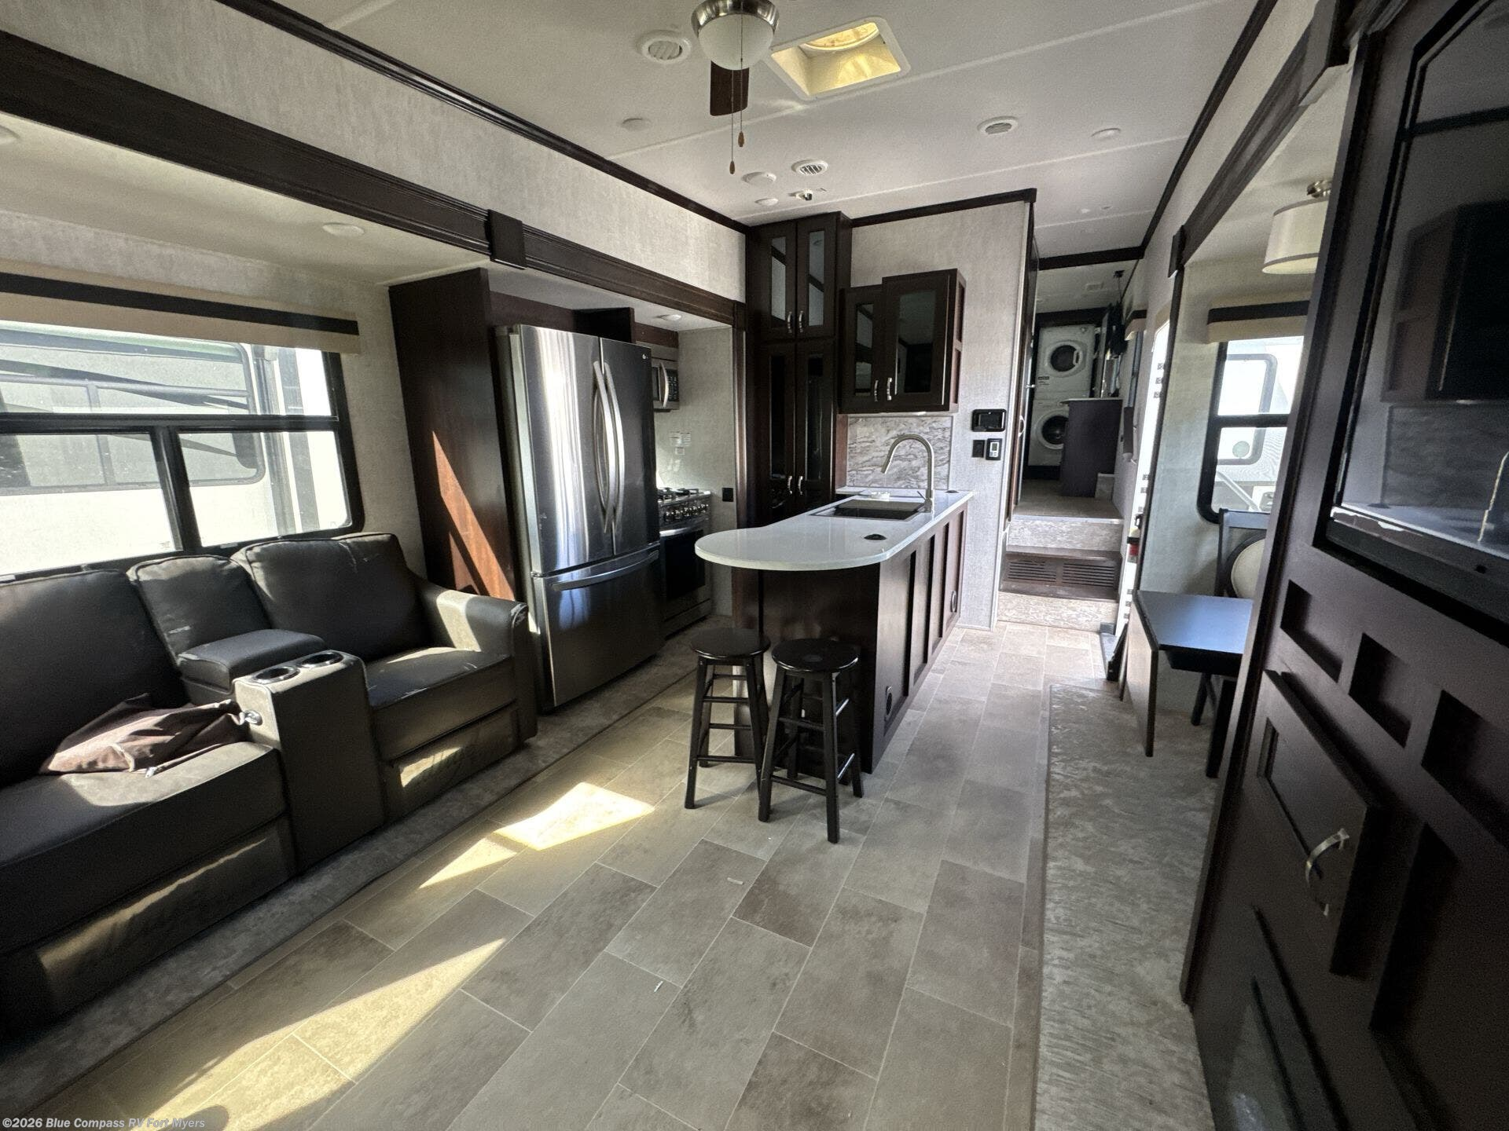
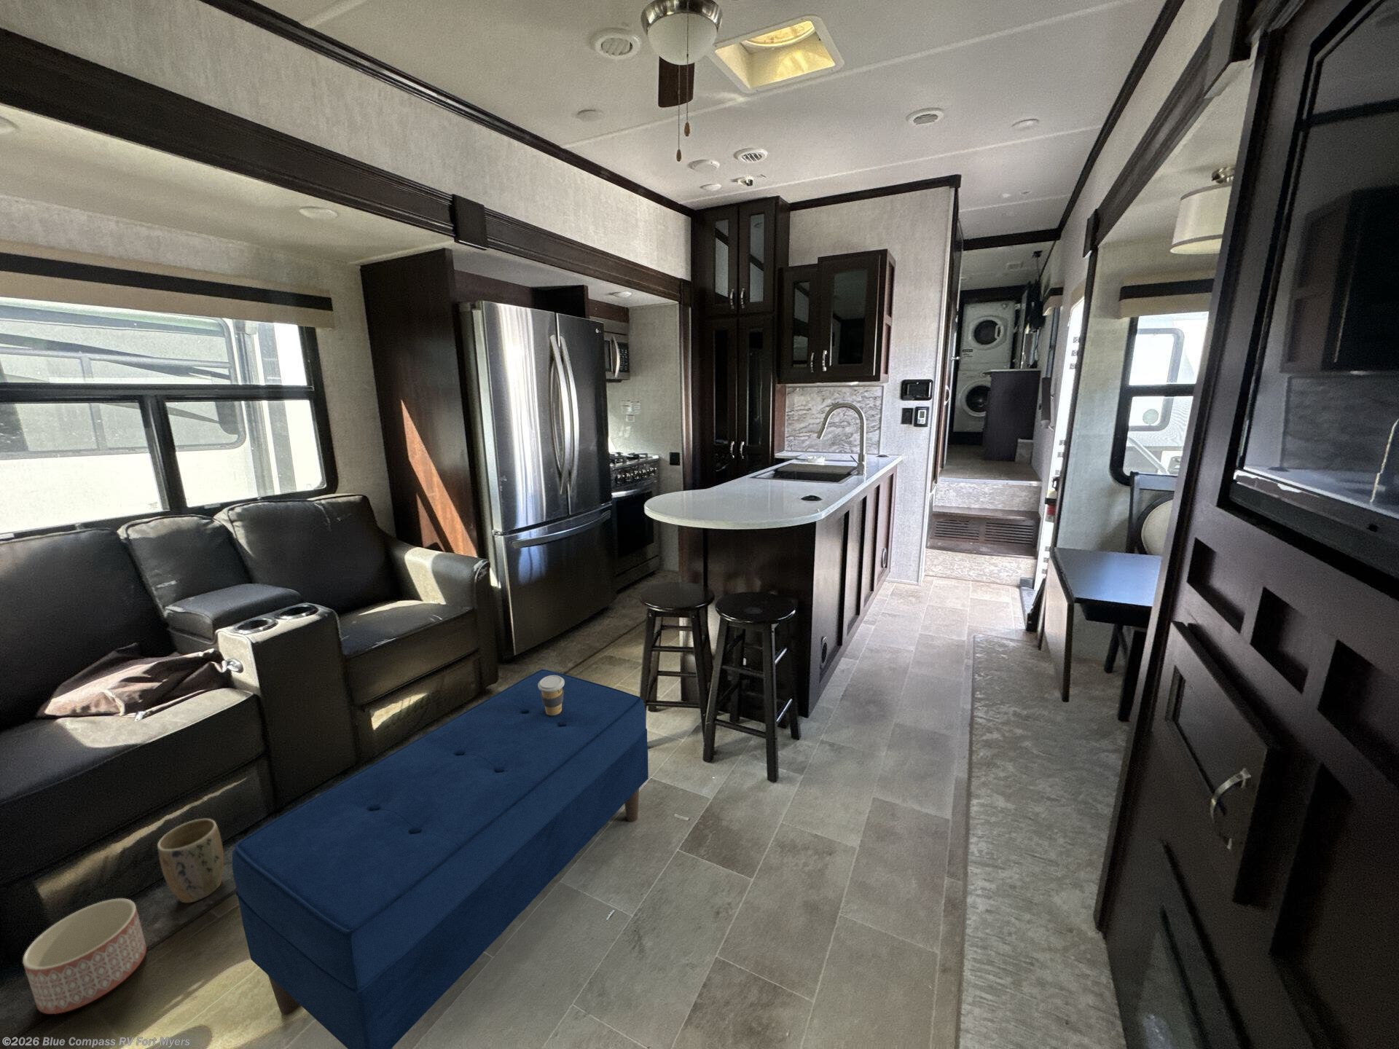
+ bench [231,669,649,1049]
+ plant pot [156,818,225,904]
+ planter [22,897,148,1015]
+ coffee cup [538,675,565,715]
